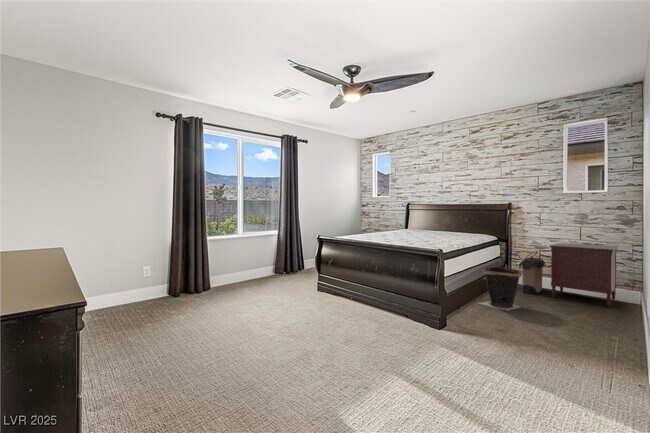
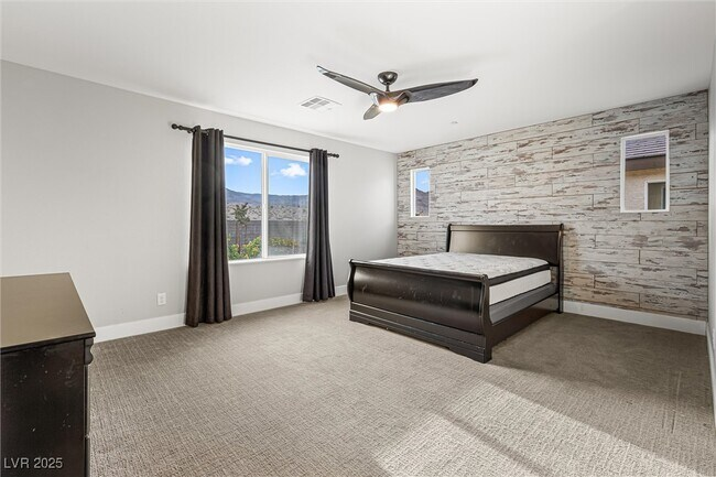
- waste bin [477,264,522,312]
- dresser [549,242,619,308]
- laundry hamper [518,250,546,295]
